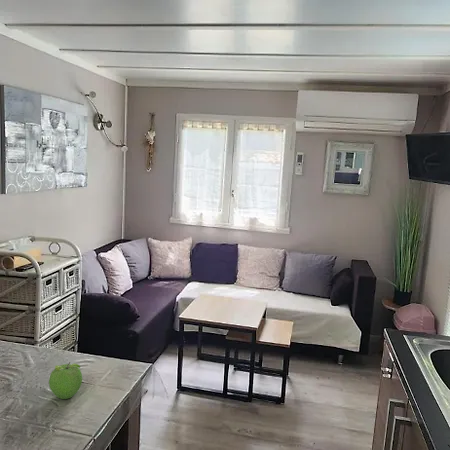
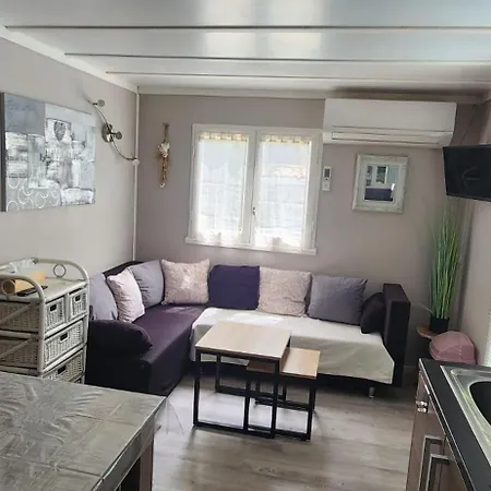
- fruit [48,361,83,400]
